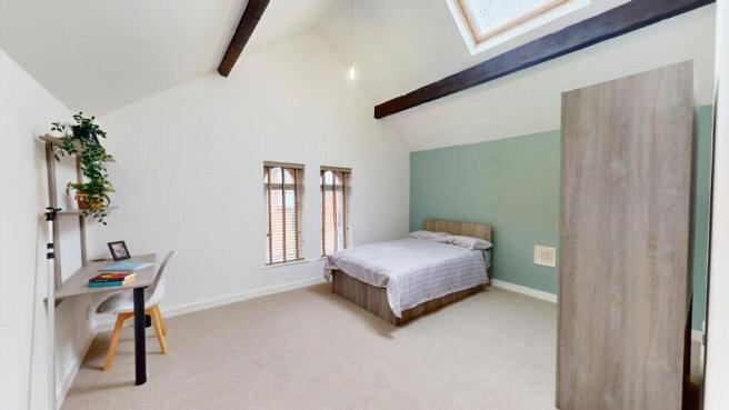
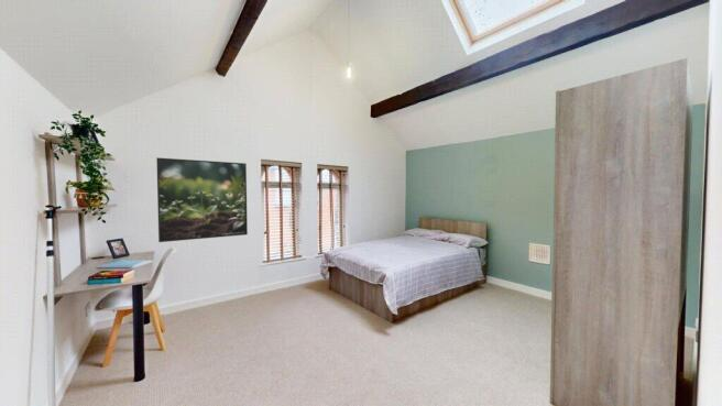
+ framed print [155,156,249,243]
